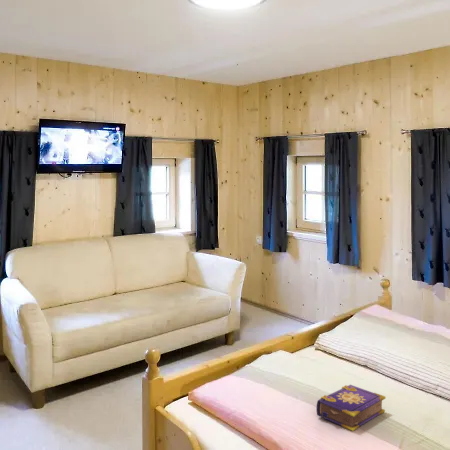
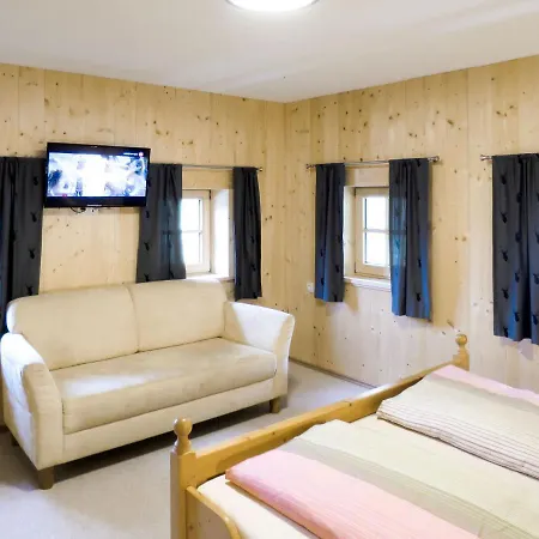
- book [316,384,387,432]
